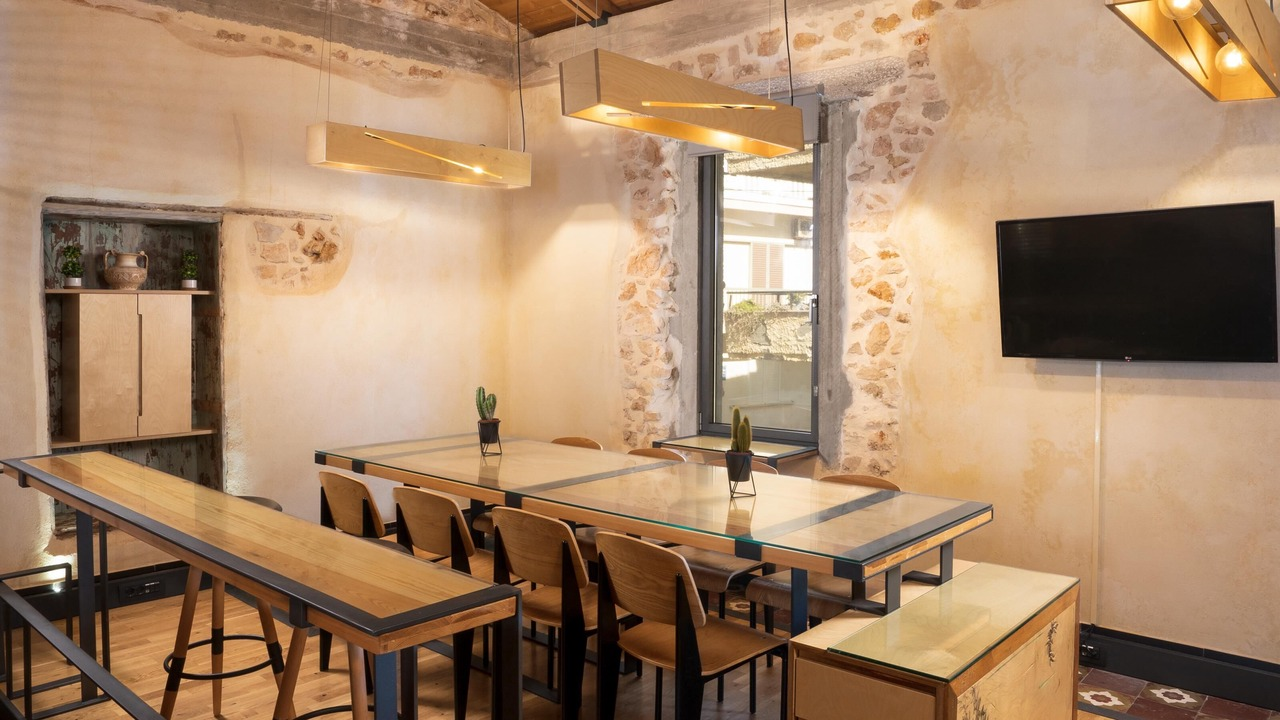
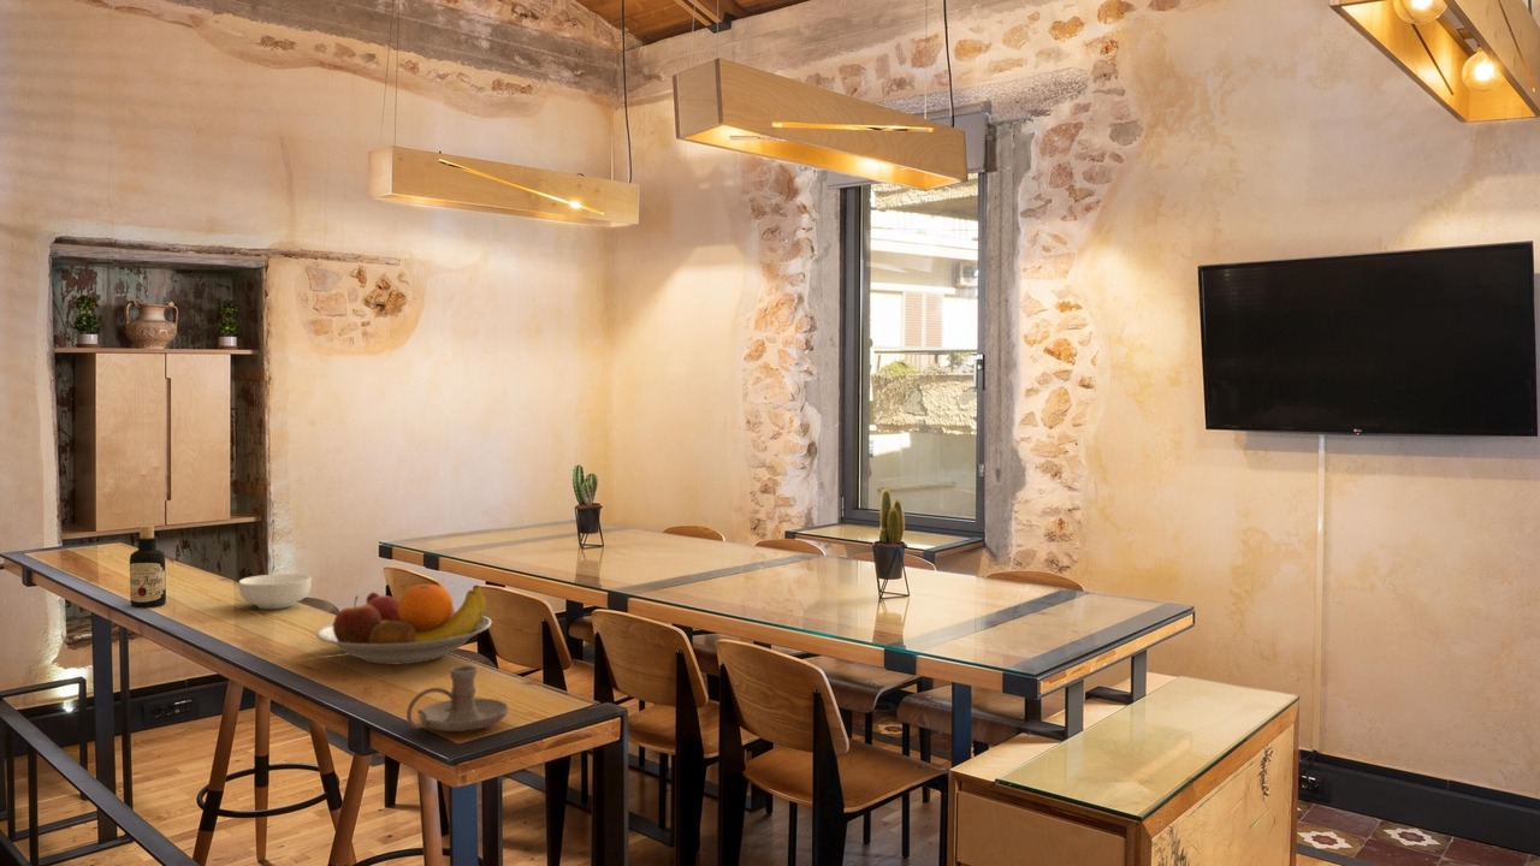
+ fruit bowl [314,583,493,665]
+ cereal bowl [238,573,313,610]
+ candle holder [405,664,510,732]
+ bottle [129,524,167,609]
